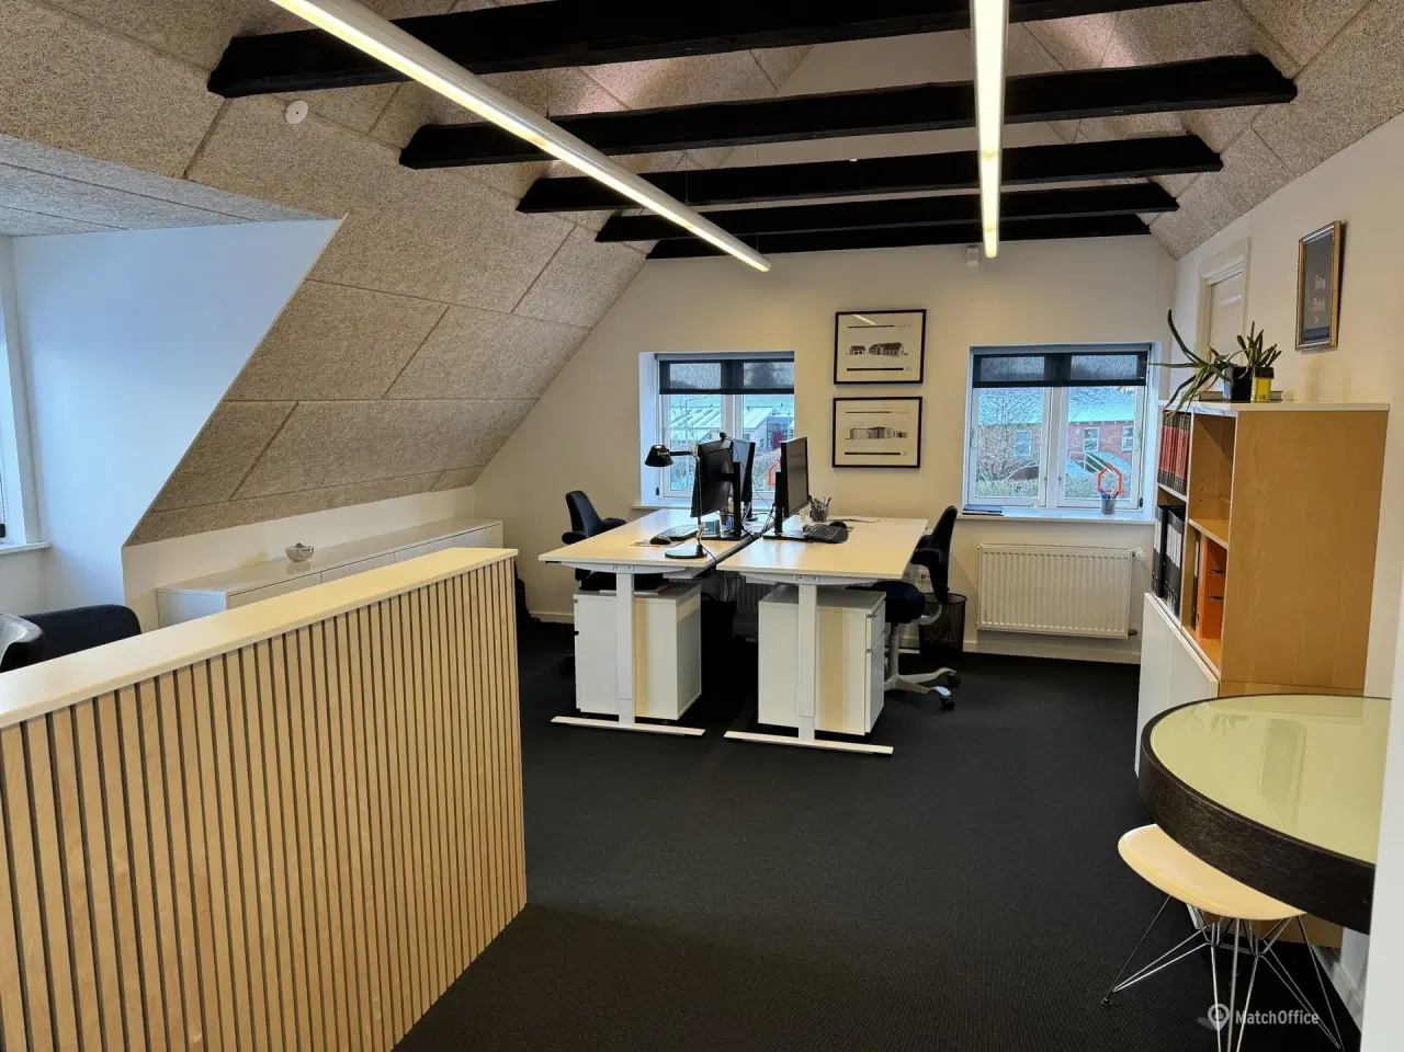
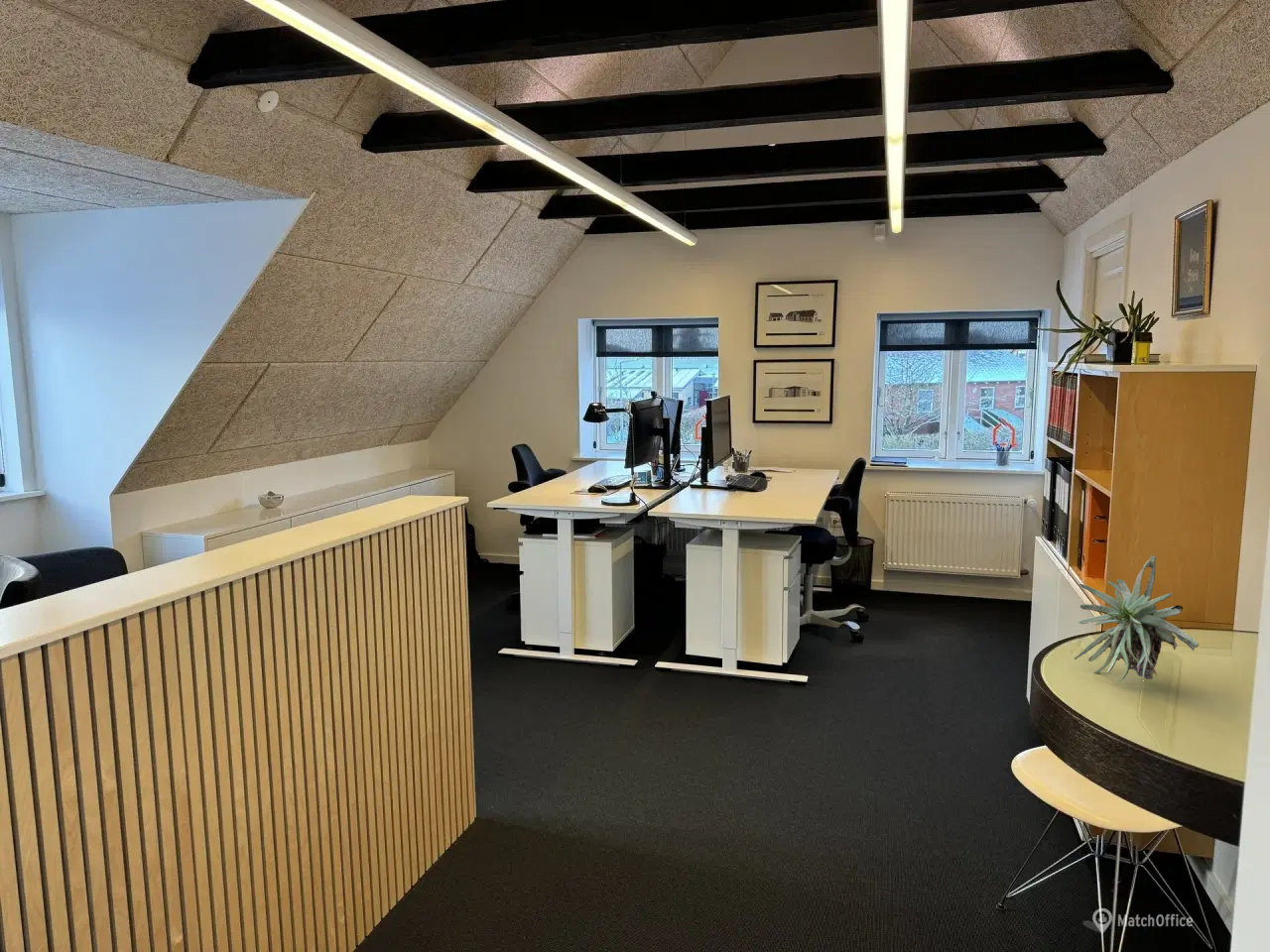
+ plant [1074,553,1200,683]
